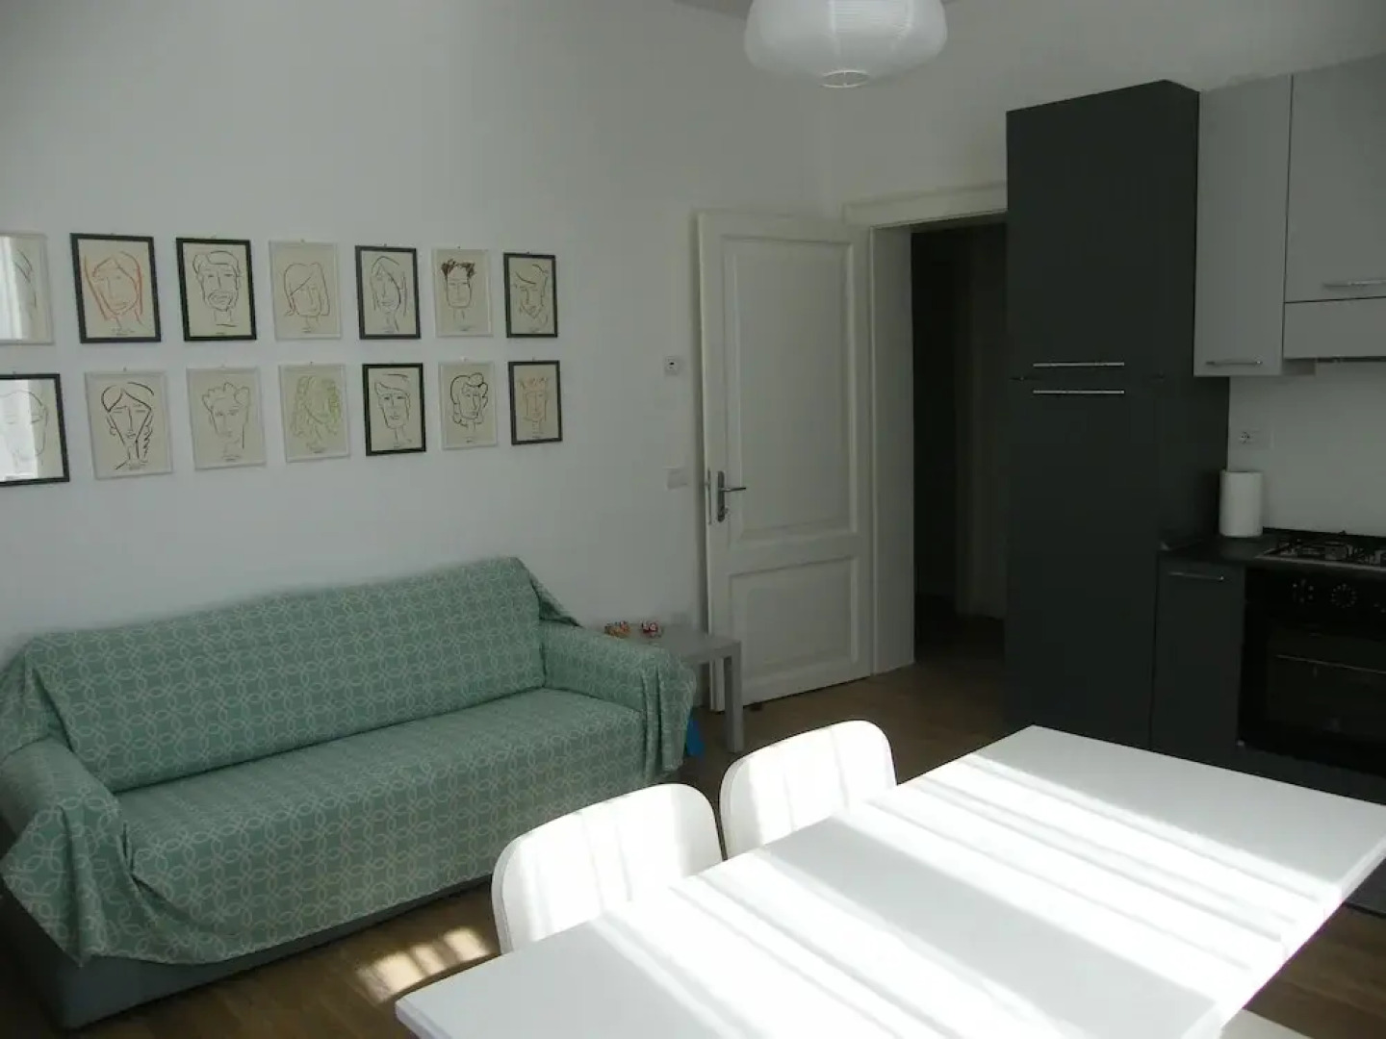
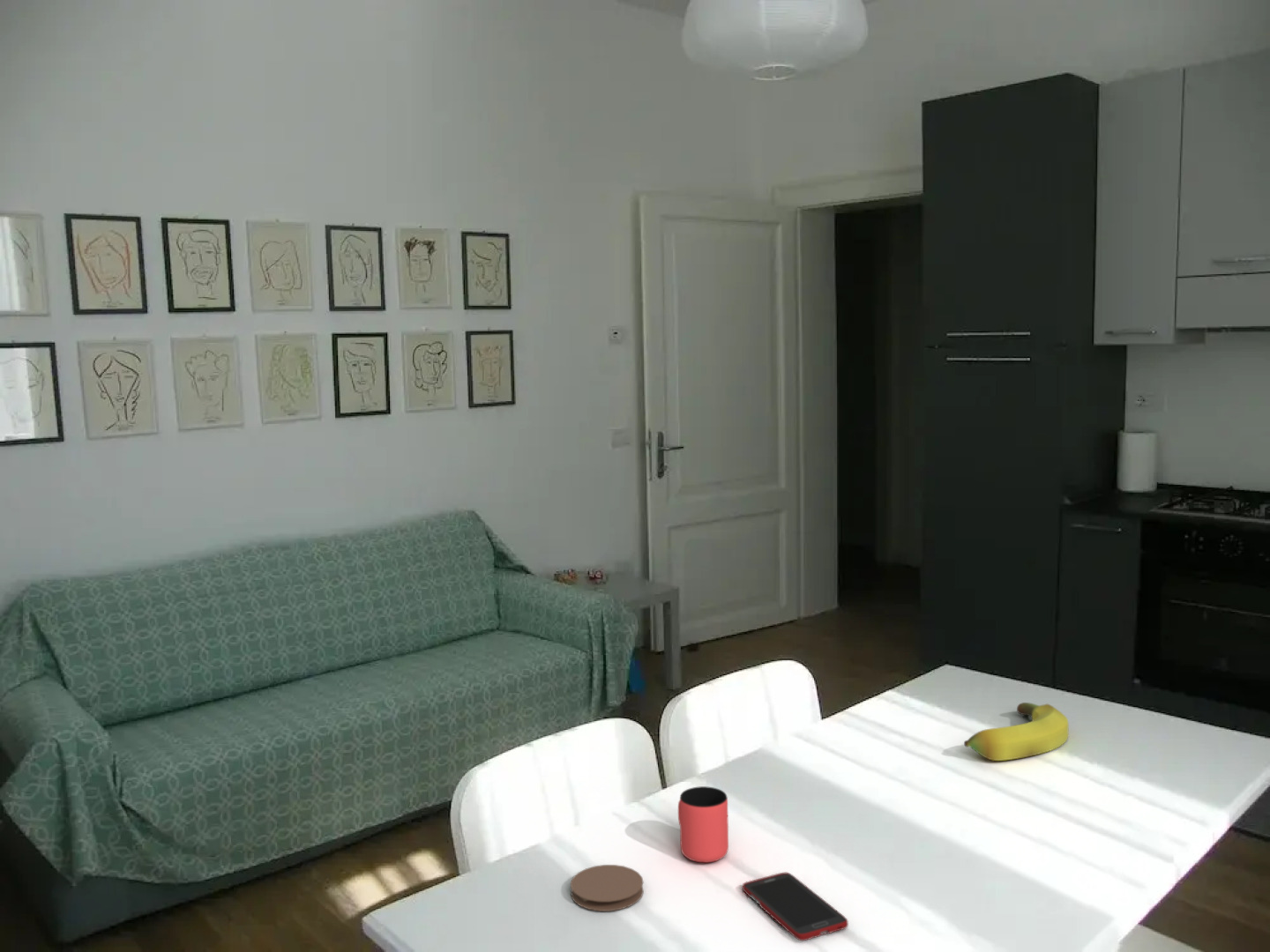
+ fruit [963,702,1070,762]
+ coaster [570,864,645,912]
+ cup [677,785,729,863]
+ cell phone [742,872,849,941]
